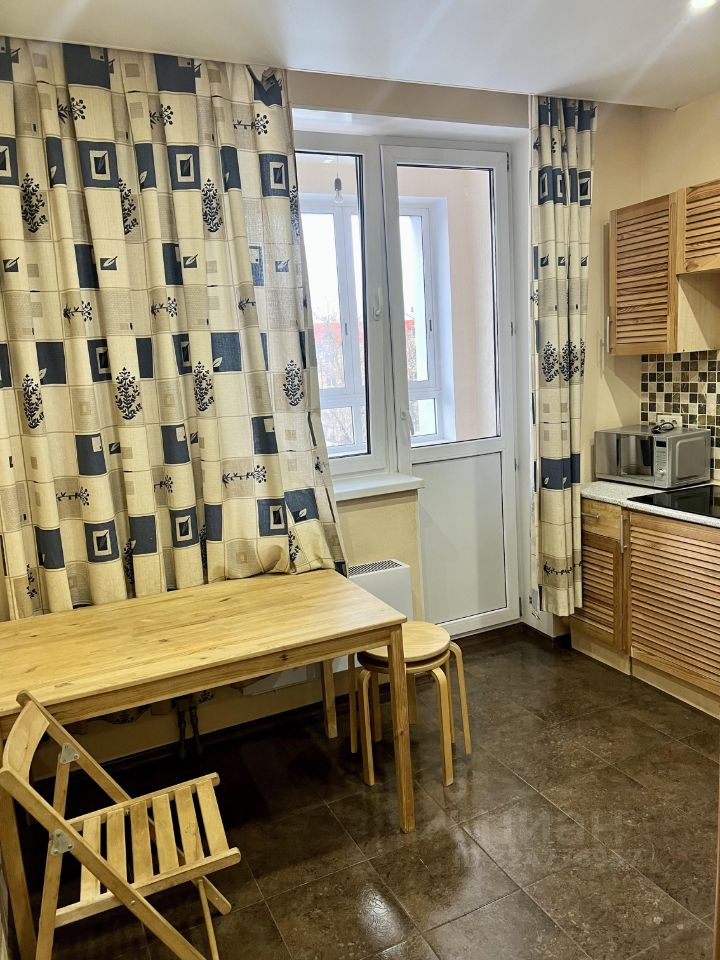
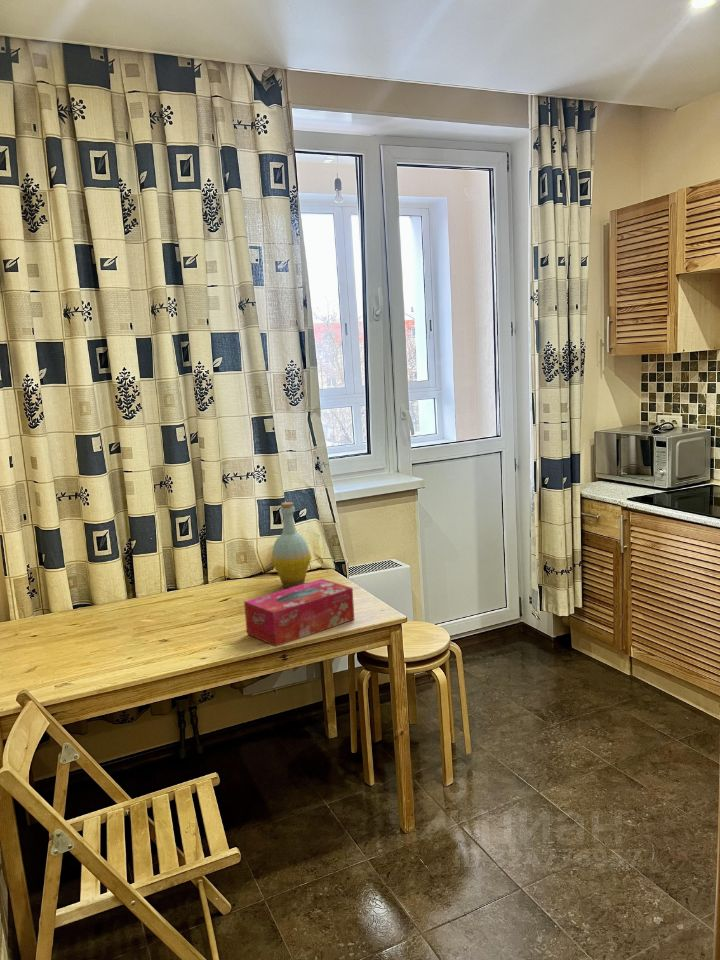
+ tissue box [243,578,355,647]
+ bottle [270,501,313,589]
